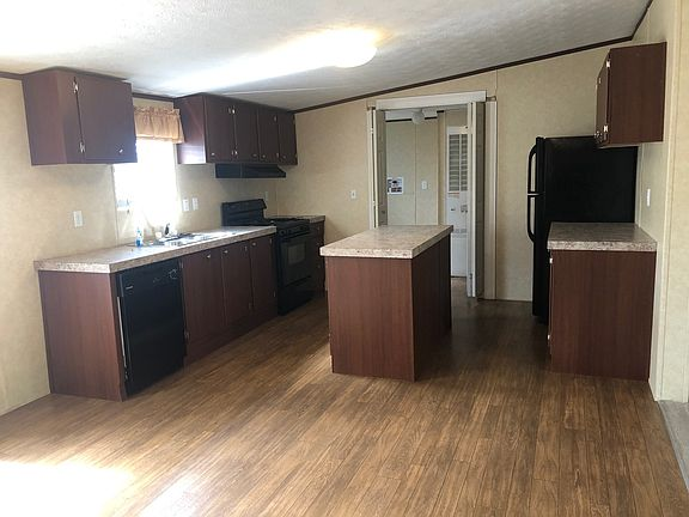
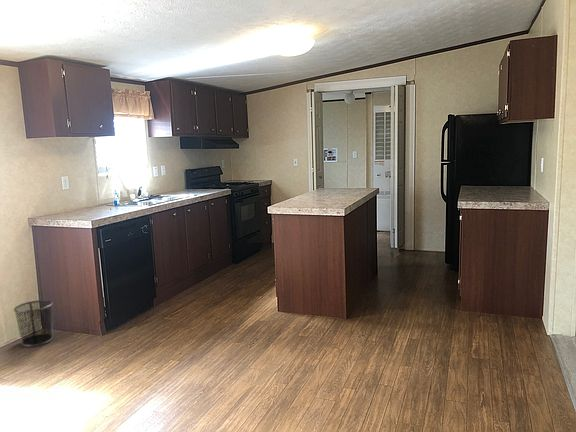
+ waste bin [13,299,55,348]
